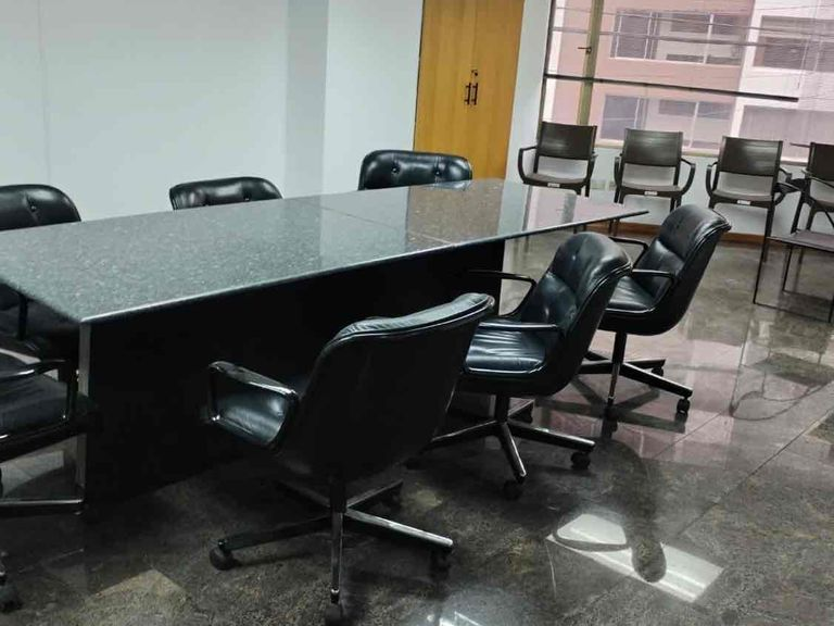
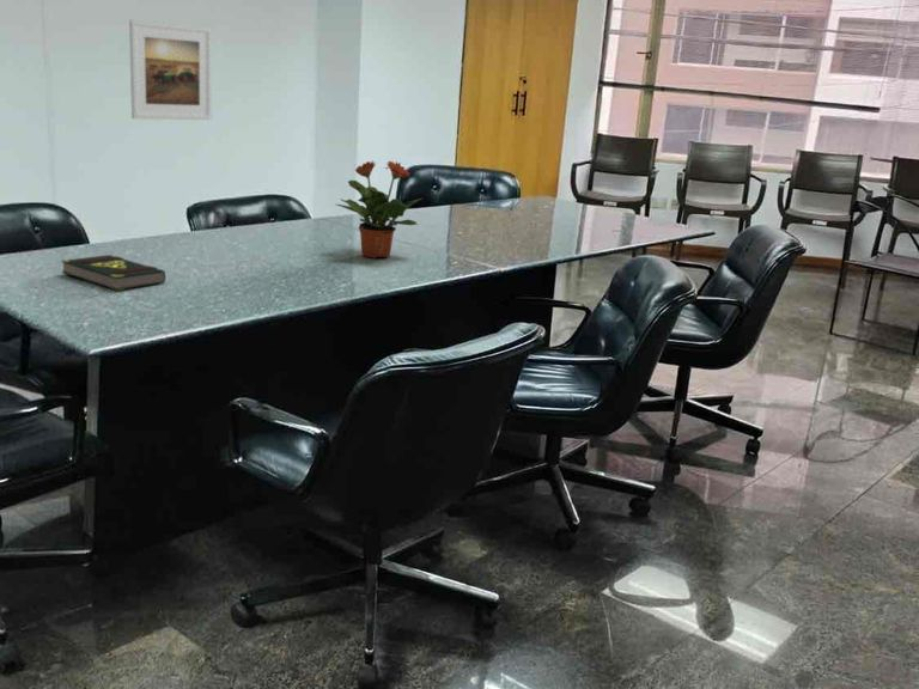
+ book [61,254,166,292]
+ potted plant [335,160,422,260]
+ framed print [128,19,213,121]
